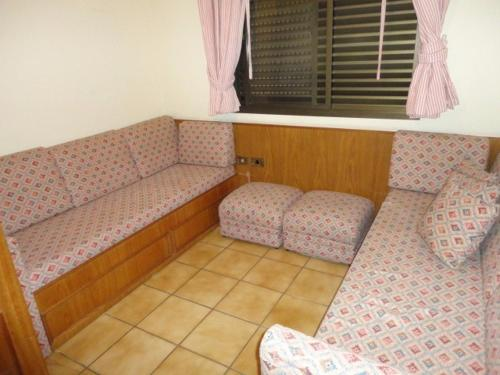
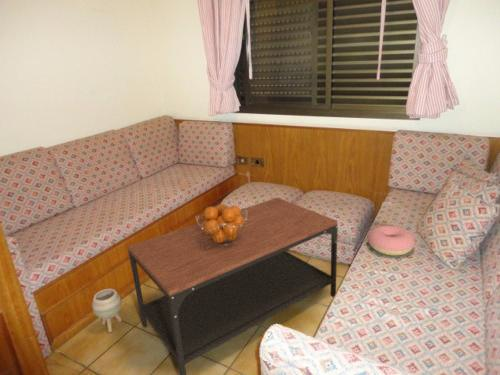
+ cushion [367,225,416,256]
+ fruit basket [195,203,247,246]
+ planter [91,288,123,333]
+ coffee table [127,197,339,375]
